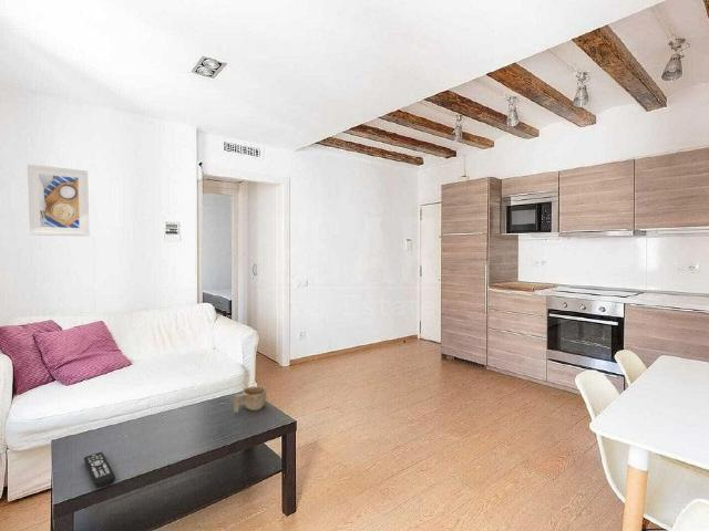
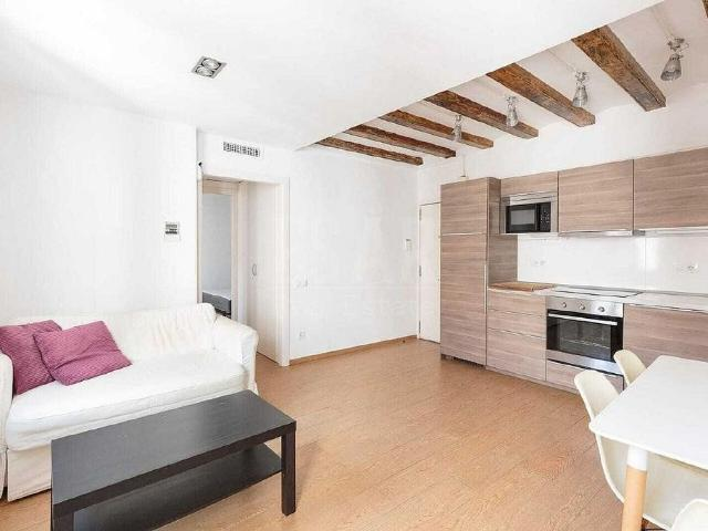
- remote control [83,451,116,489]
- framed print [27,164,91,238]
- cup [233,385,267,414]
